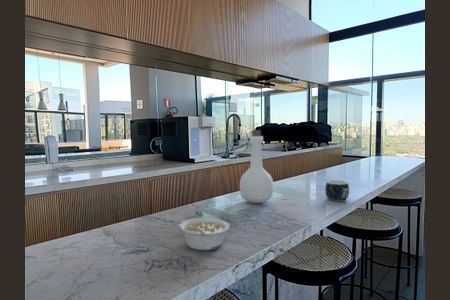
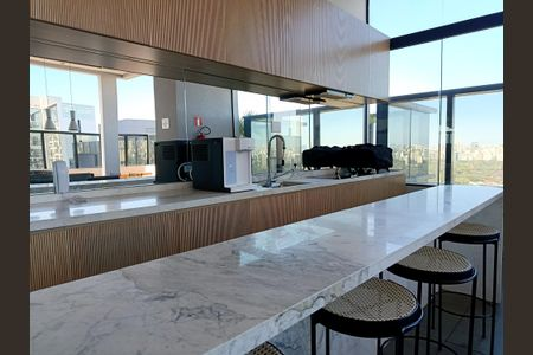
- legume [178,217,230,251]
- mug [324,179,350,202]
- bottle [239,129,275,204]
